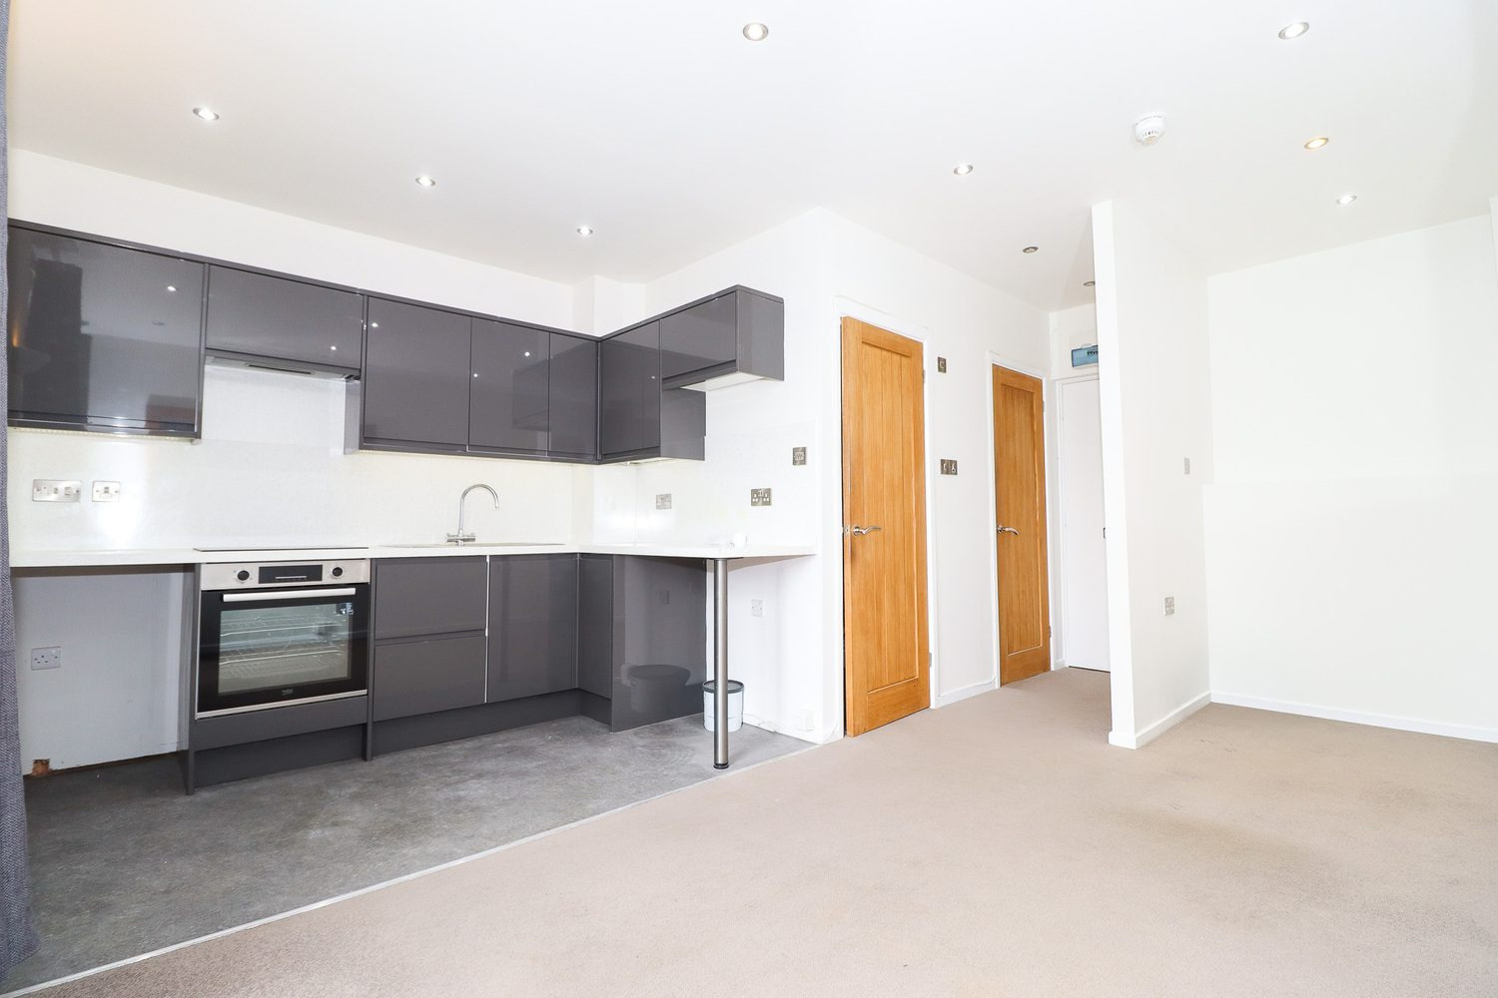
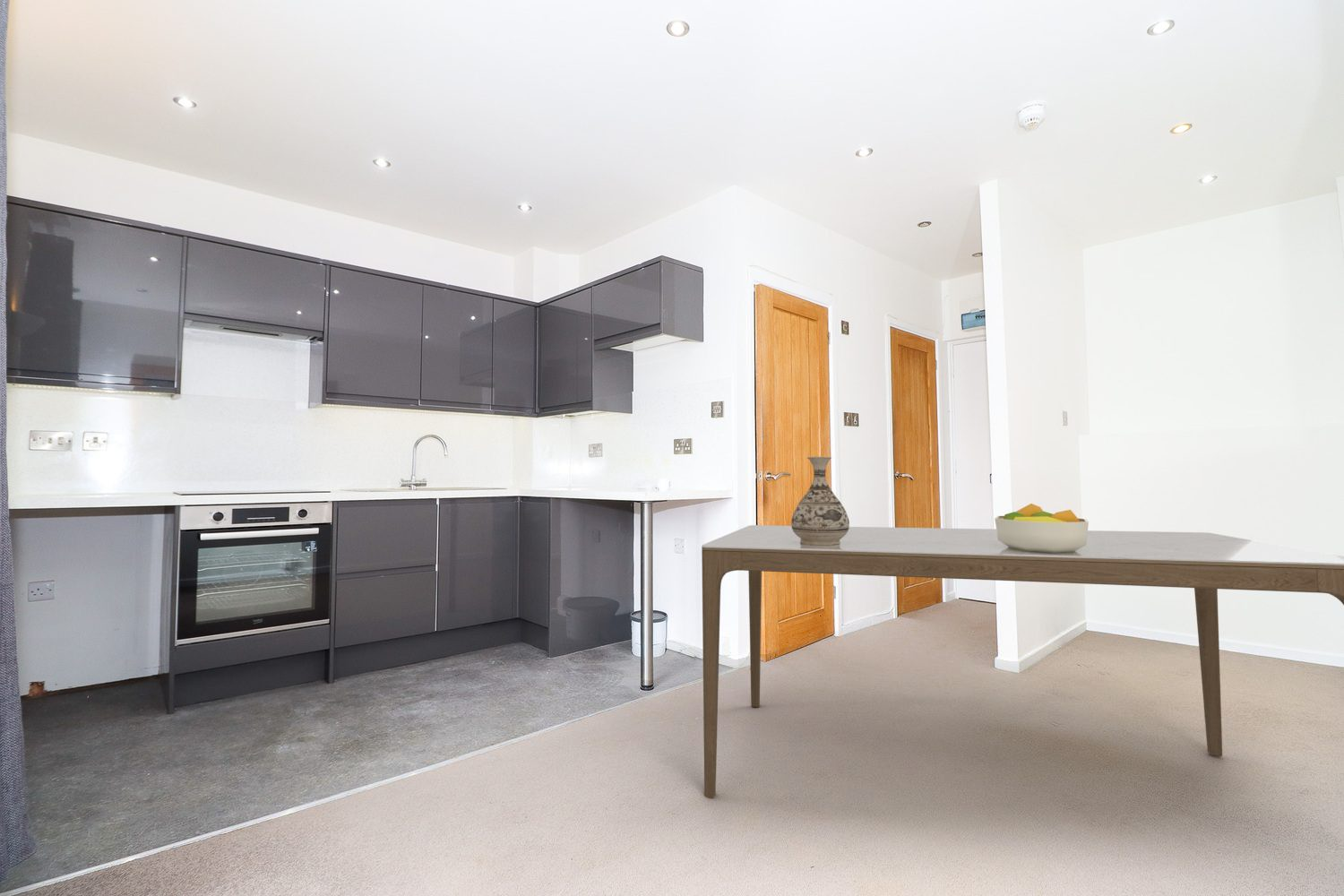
+ fruit bowl [994,503,1090,553]
+ dining table [701,524,1344,799]
+ vase [790,456,850,545]
